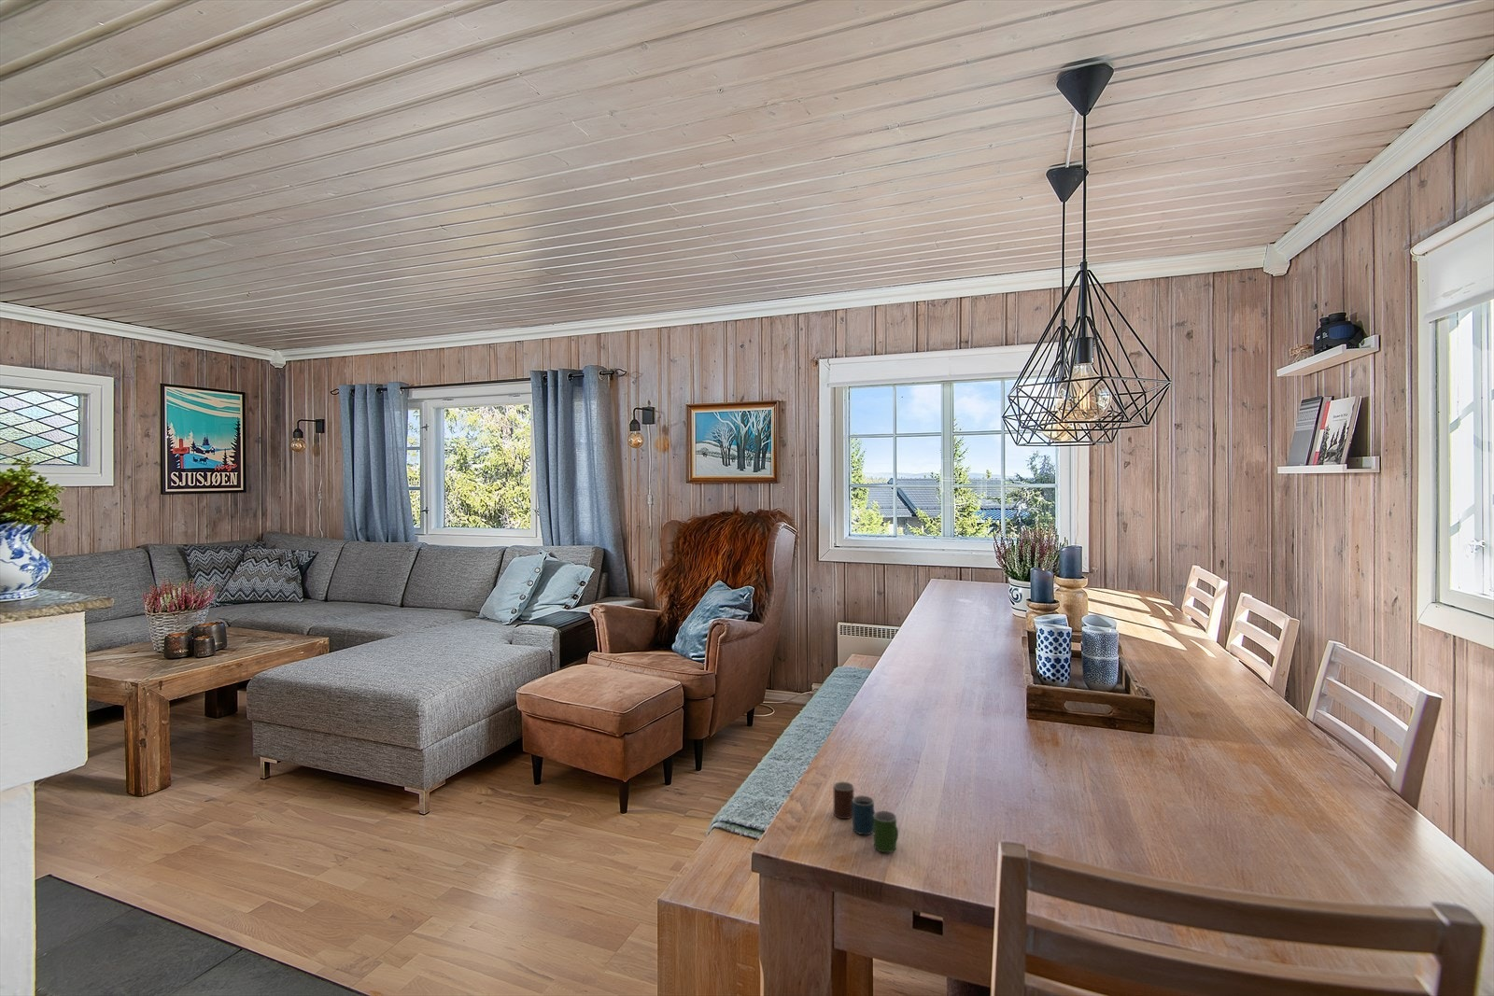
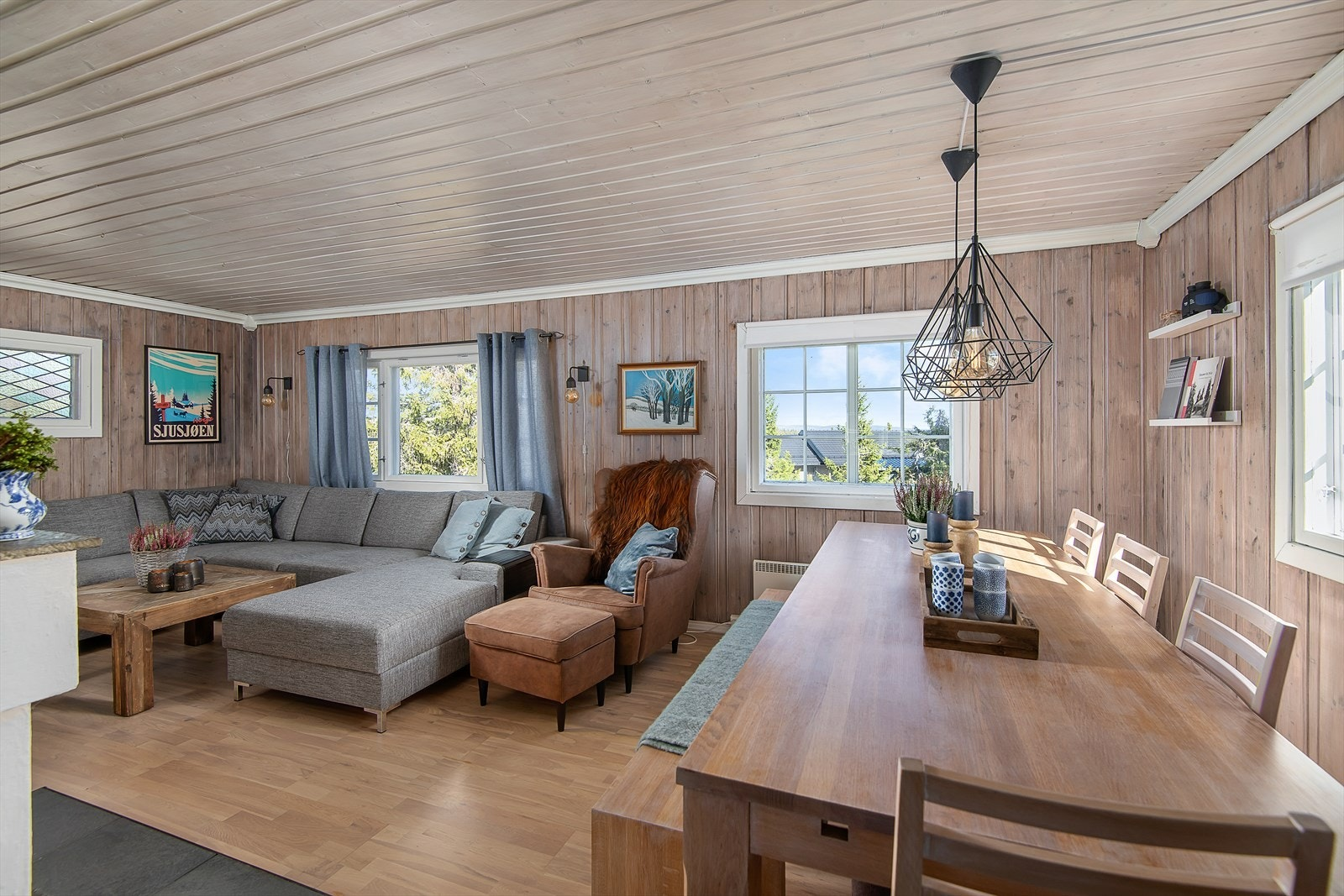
- cup [831,781,899,854]
